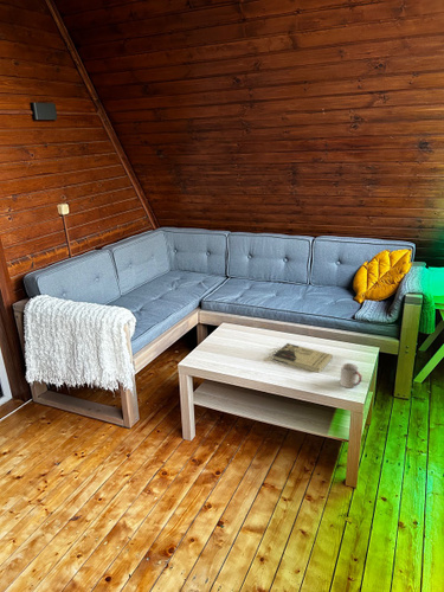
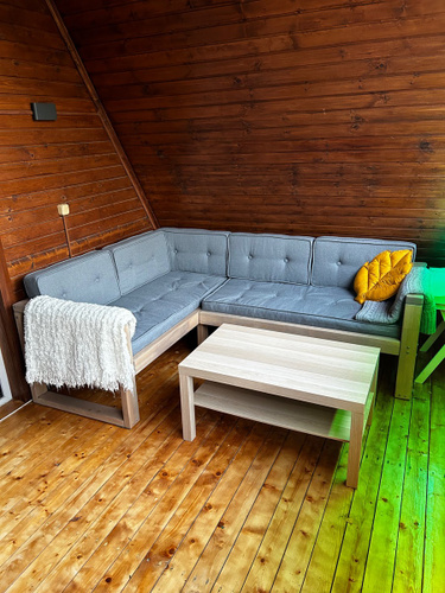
- cup [339,362,363,388]
- book [271,342,334,374]
